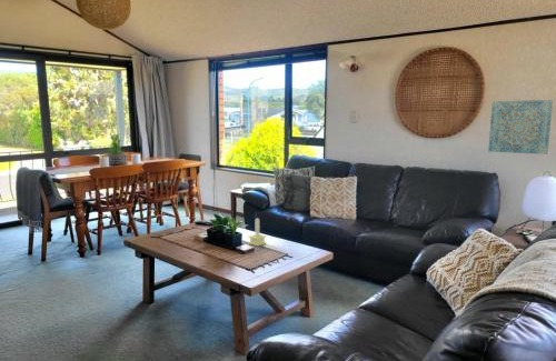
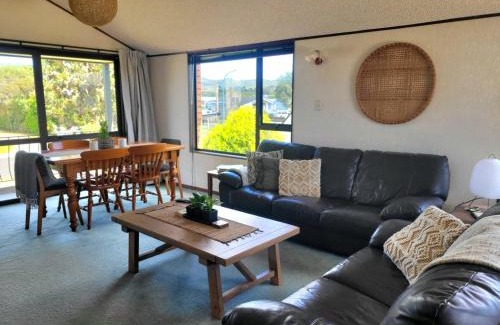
- candle [247,217,267,247]
- wall art [487,99,554,156]
